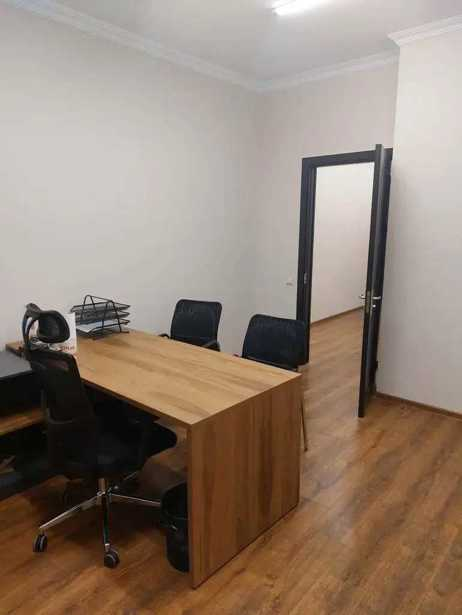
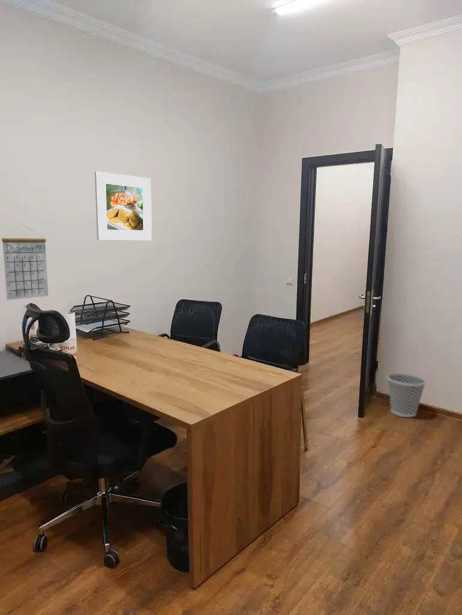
+ wastebasket [386,371,427,418]
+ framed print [94,170,153,241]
+ calendar [1,223,49,301]
